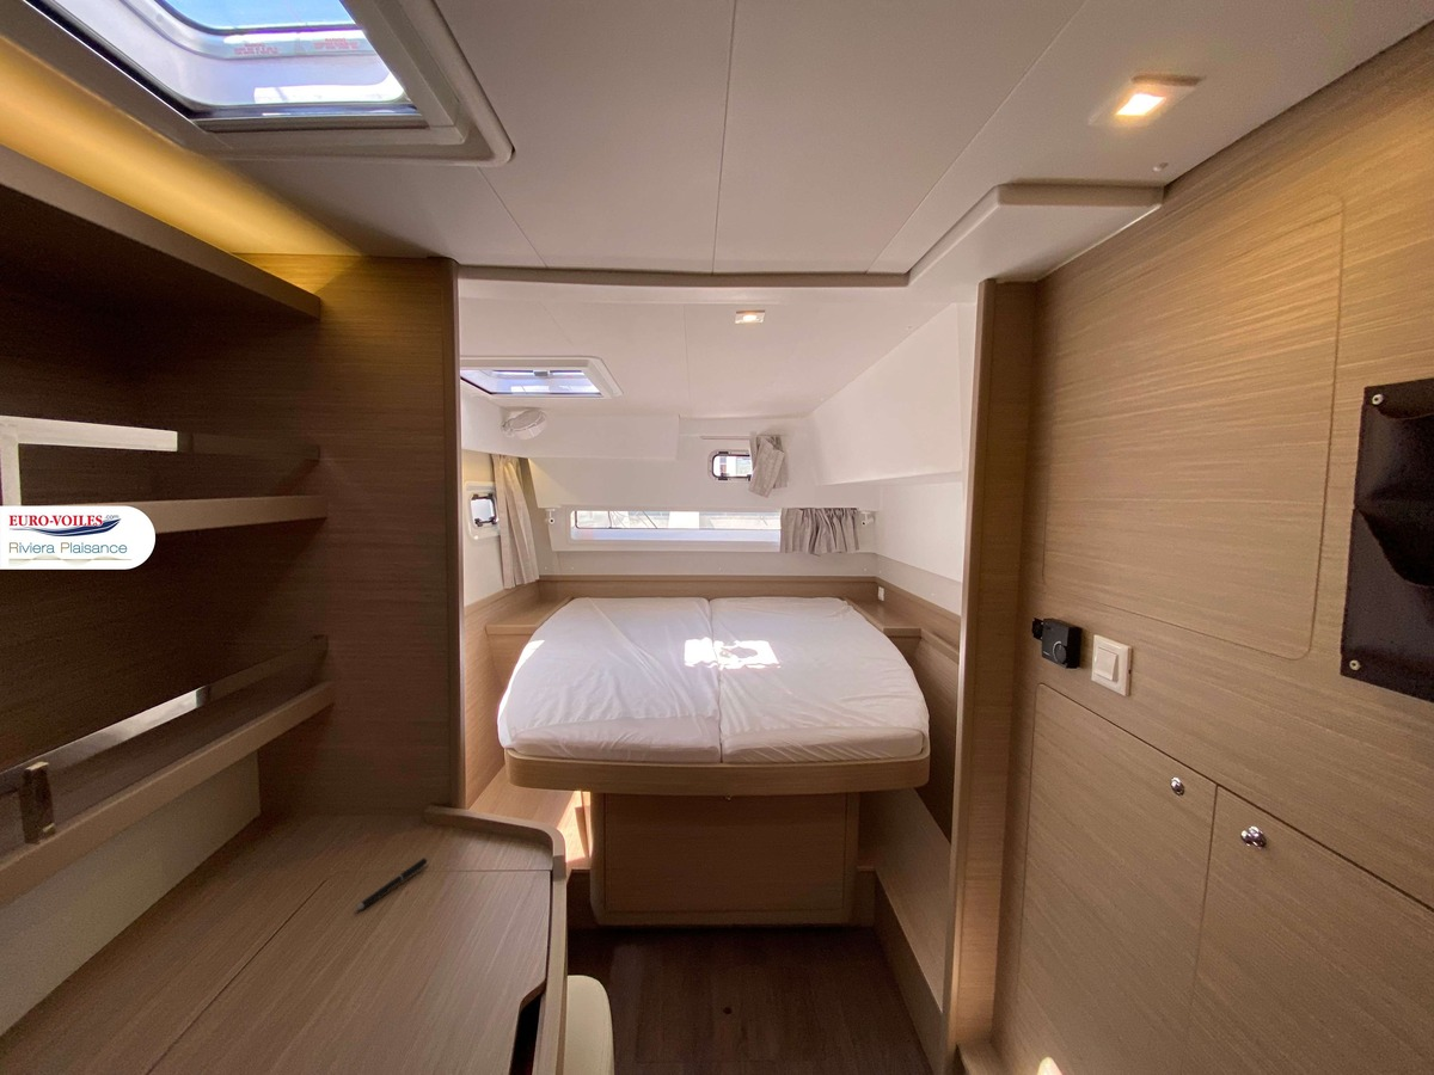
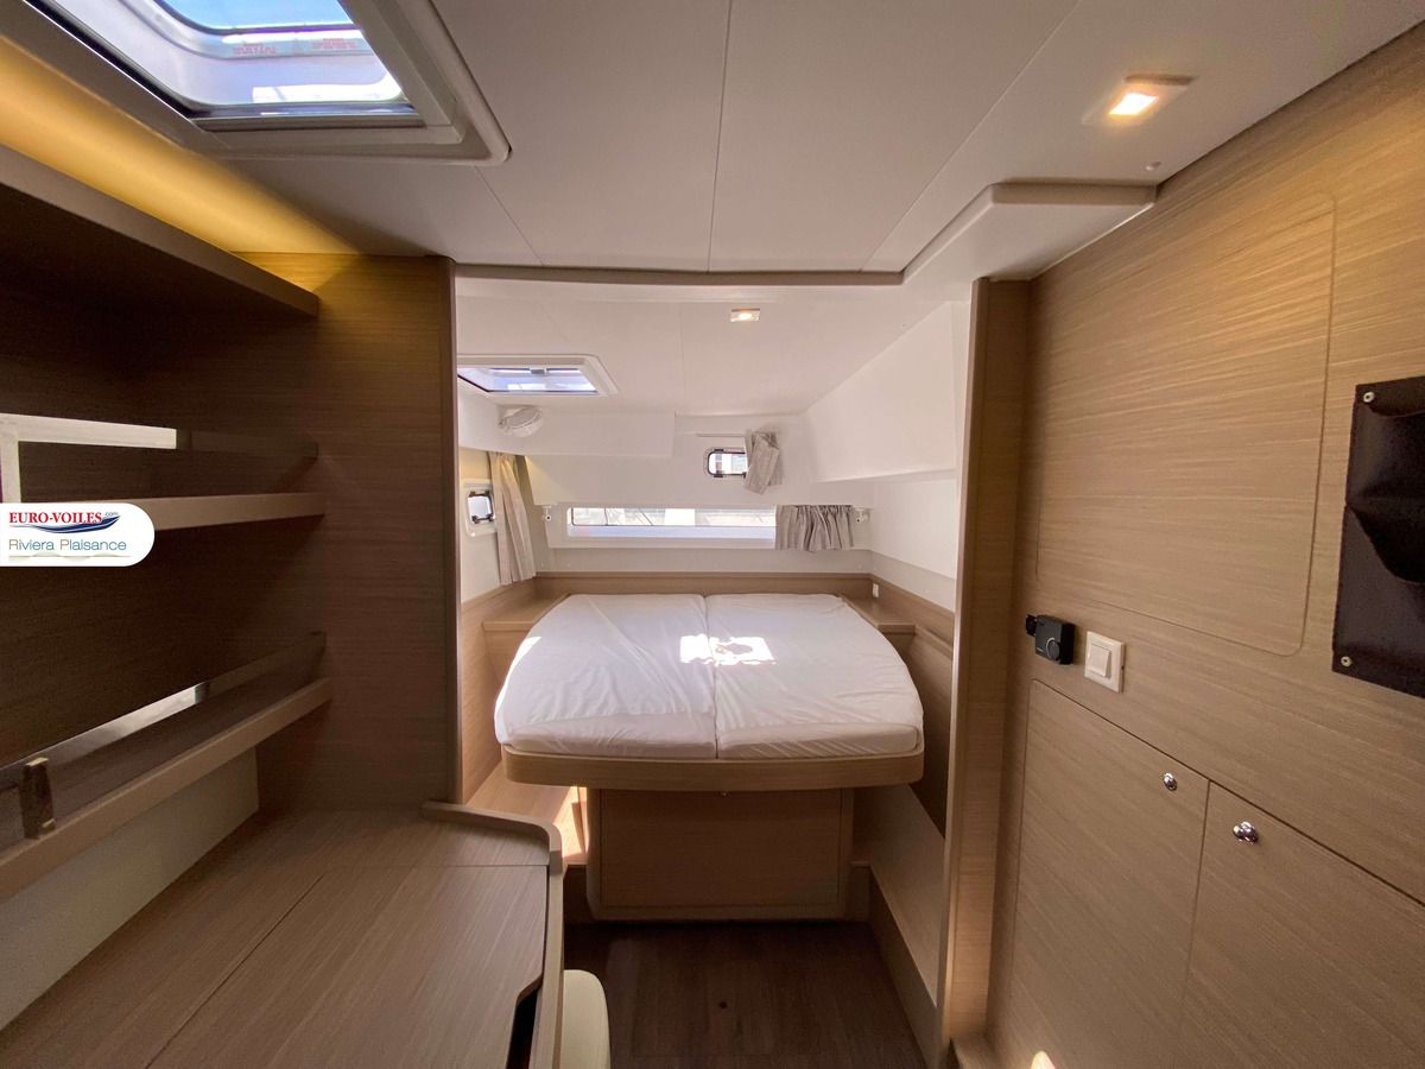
- pen [353,856,429,913]
